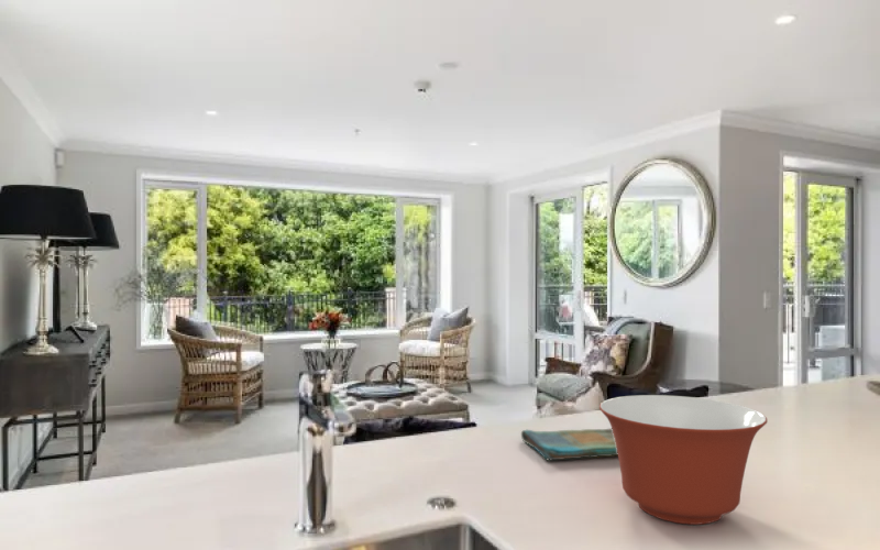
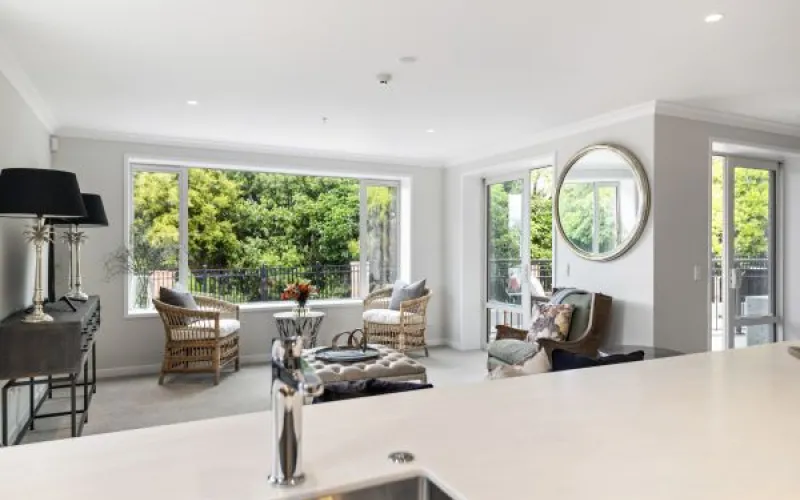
- dish towel [520,428,618,461]
- mixing bowl [598,394,769,526]
